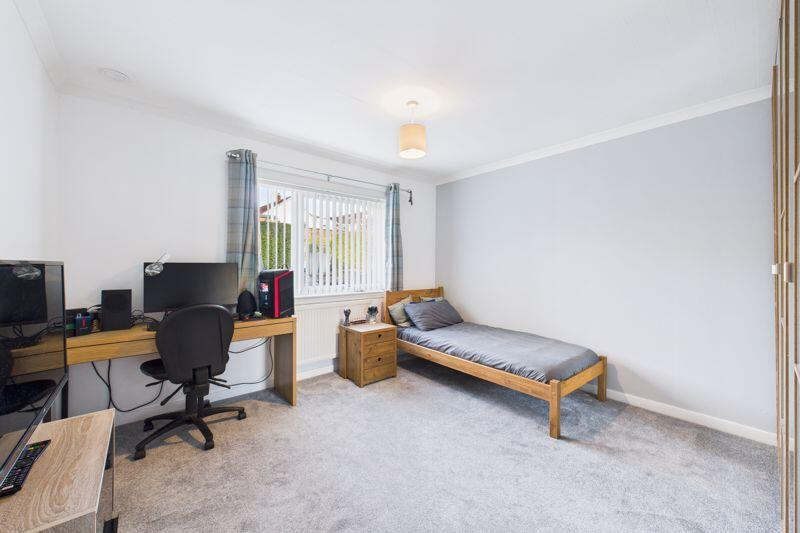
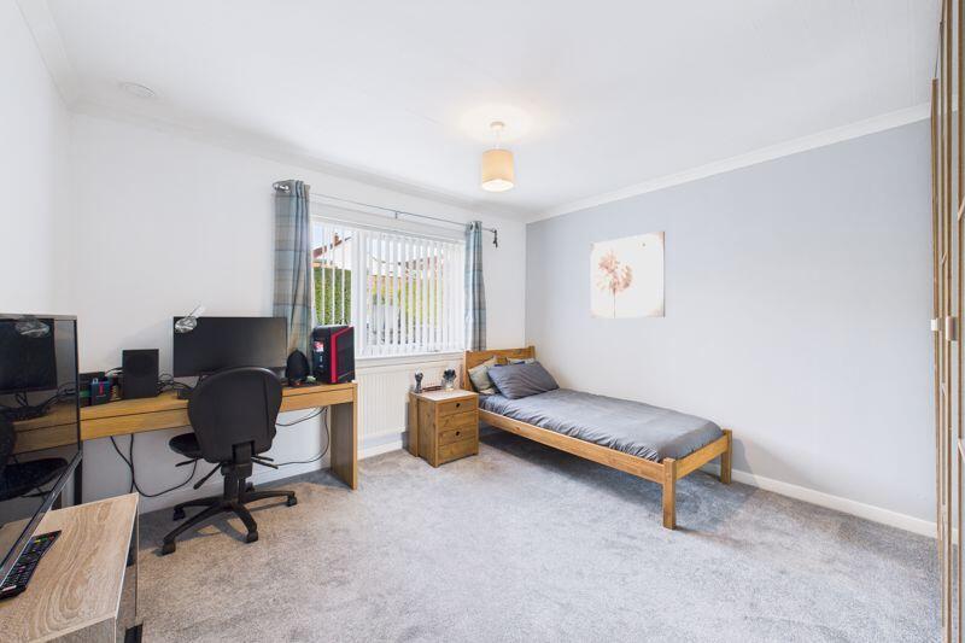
+ wall art [590,230,666,318]
